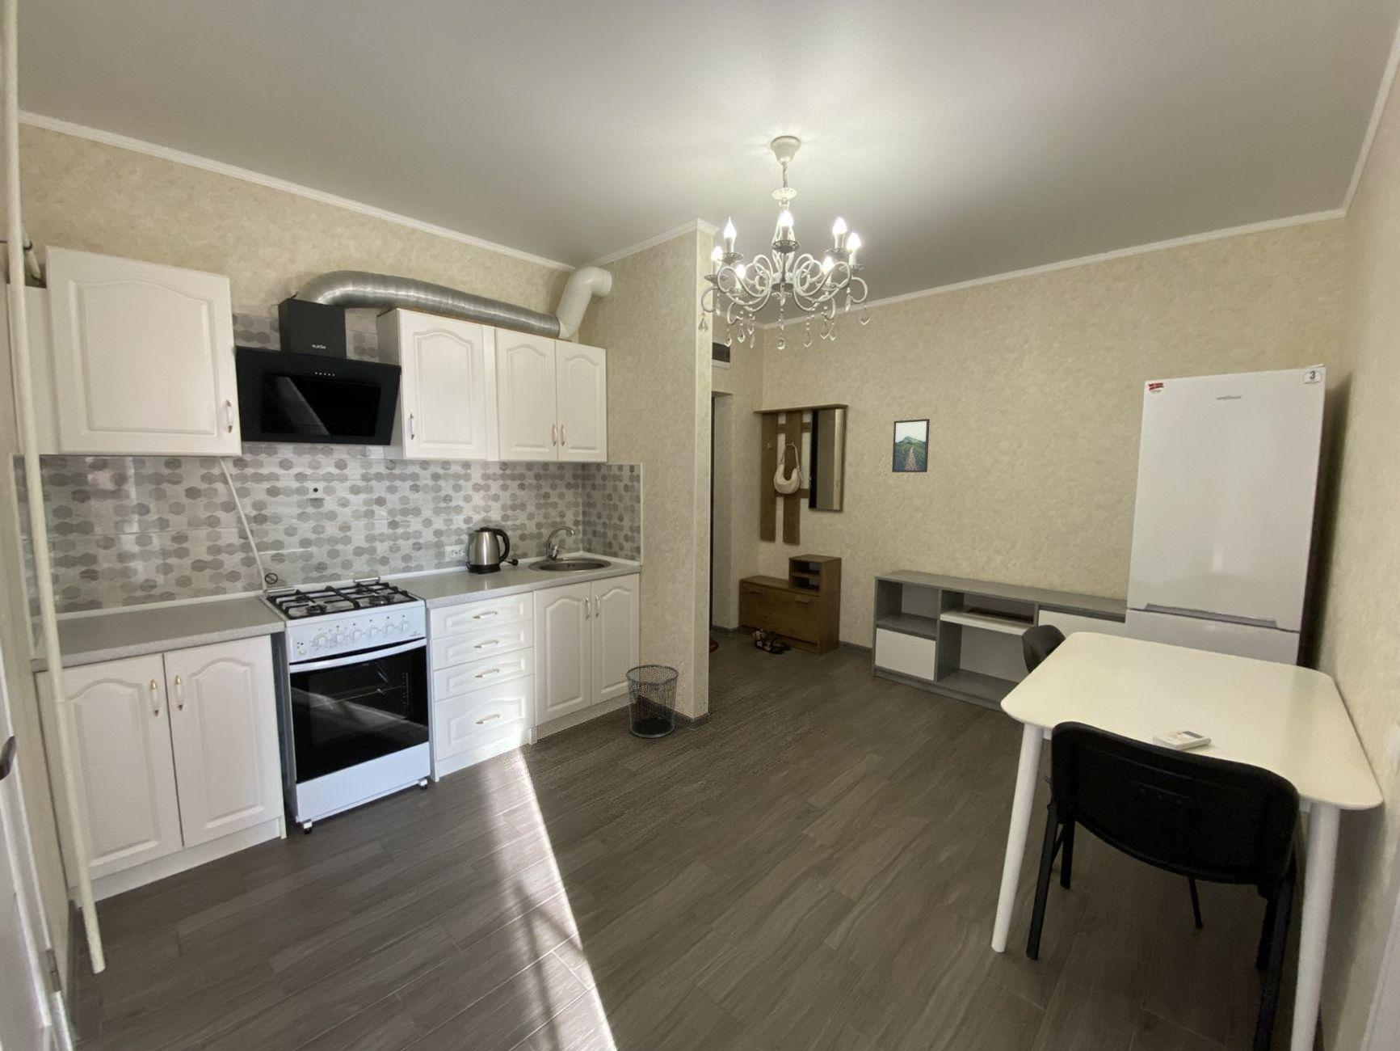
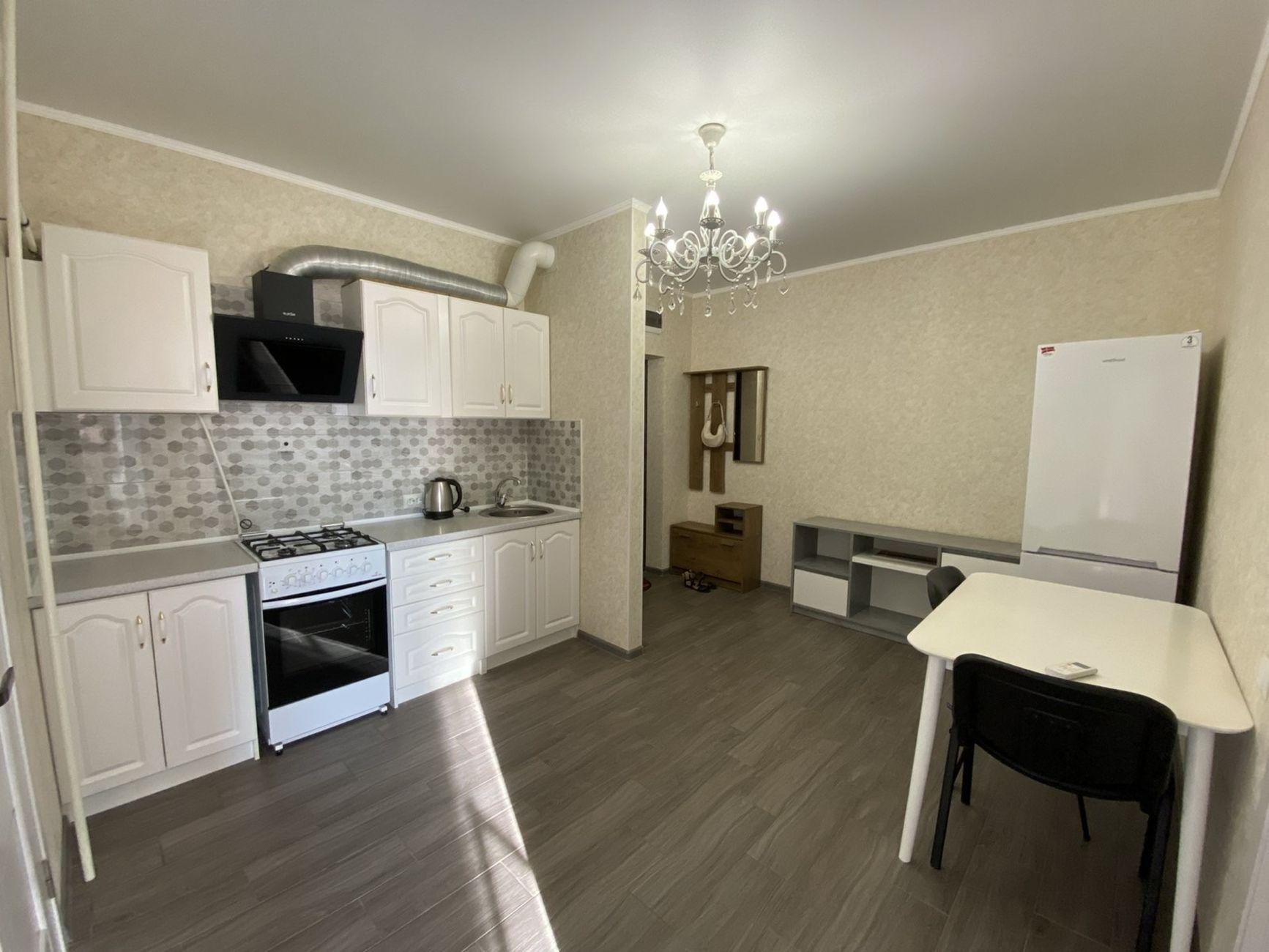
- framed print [891,418,931,473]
- trash can [624,663,680,739]
